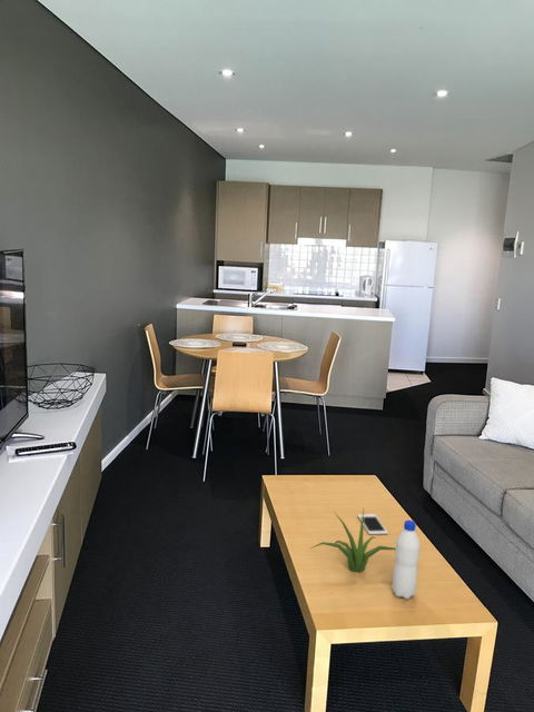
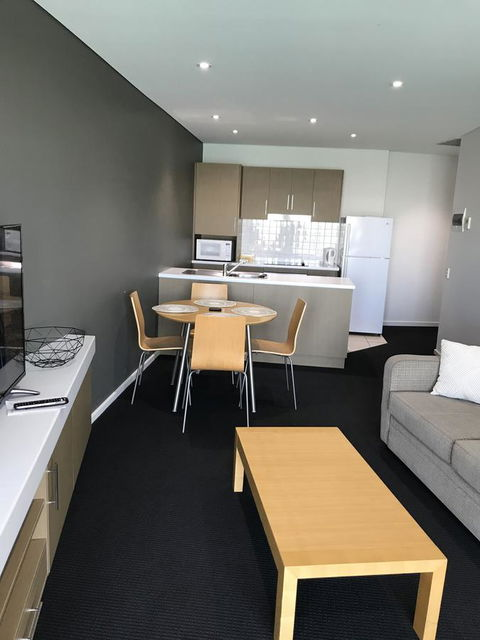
- plant [309,508,396,574]
- water bottle [390,520,422,601]
- cell phone [357,513,388,535]
